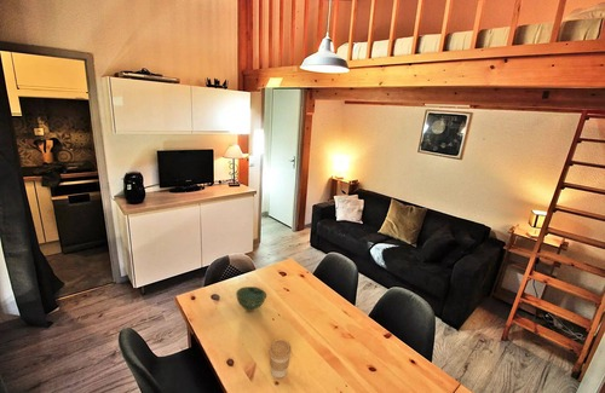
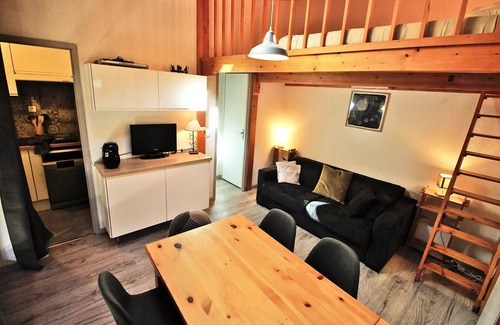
- bowl [235,285,267,312]
- coffee cup [267,339,293,378]
